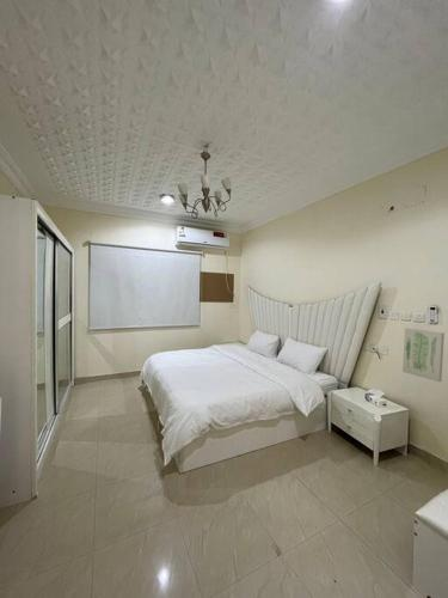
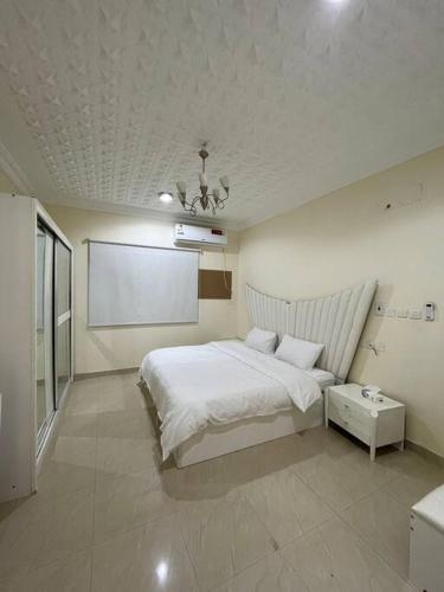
- wall art [401,327,446,383]
